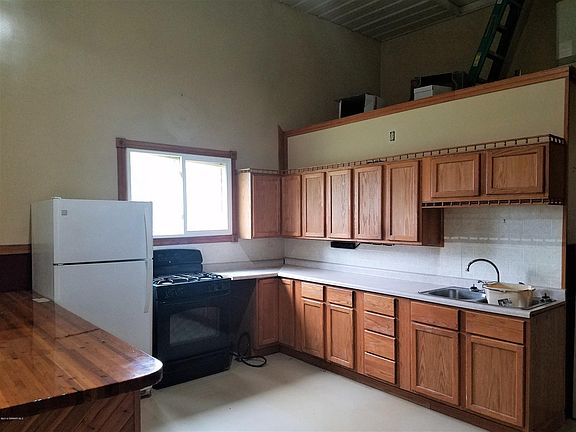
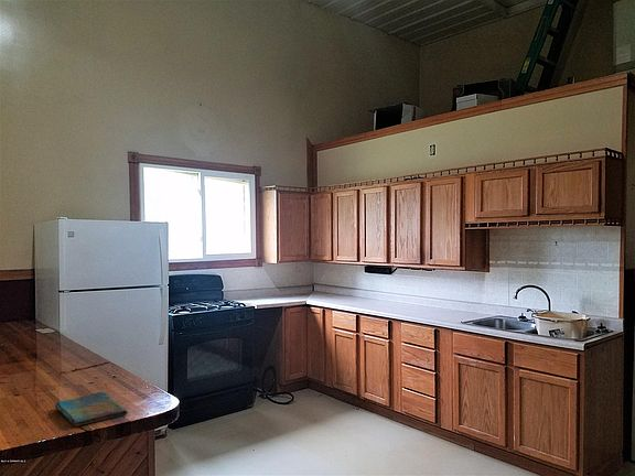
+ dish towel [54,390,129,428]
